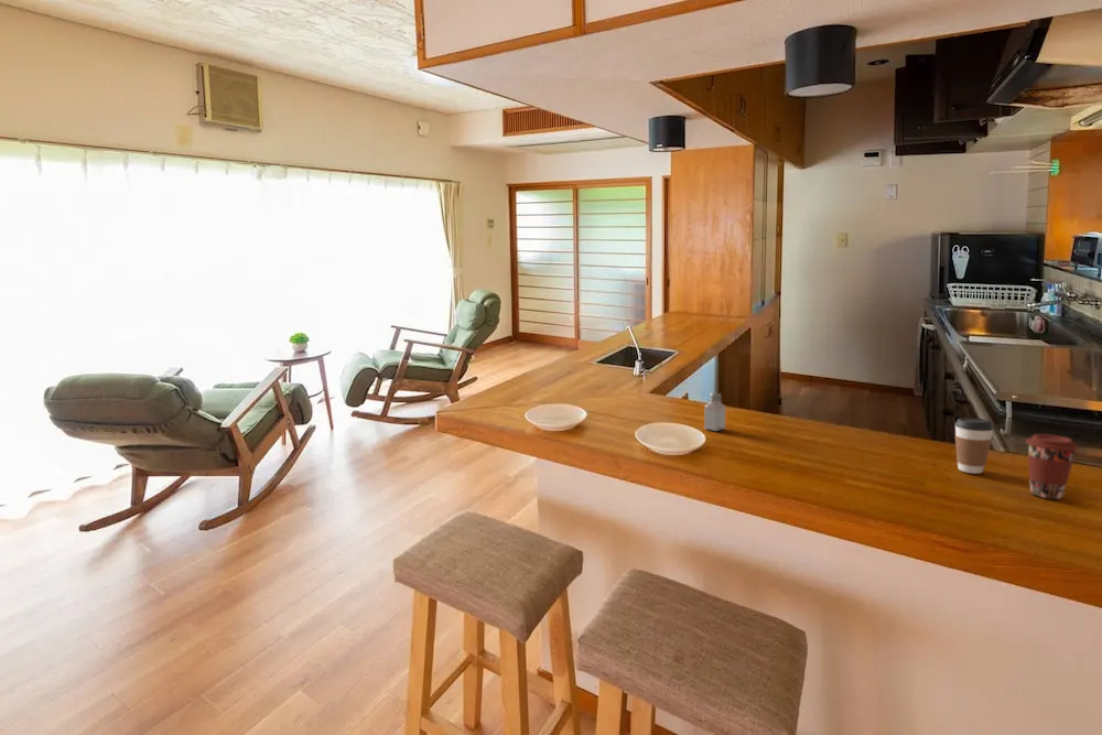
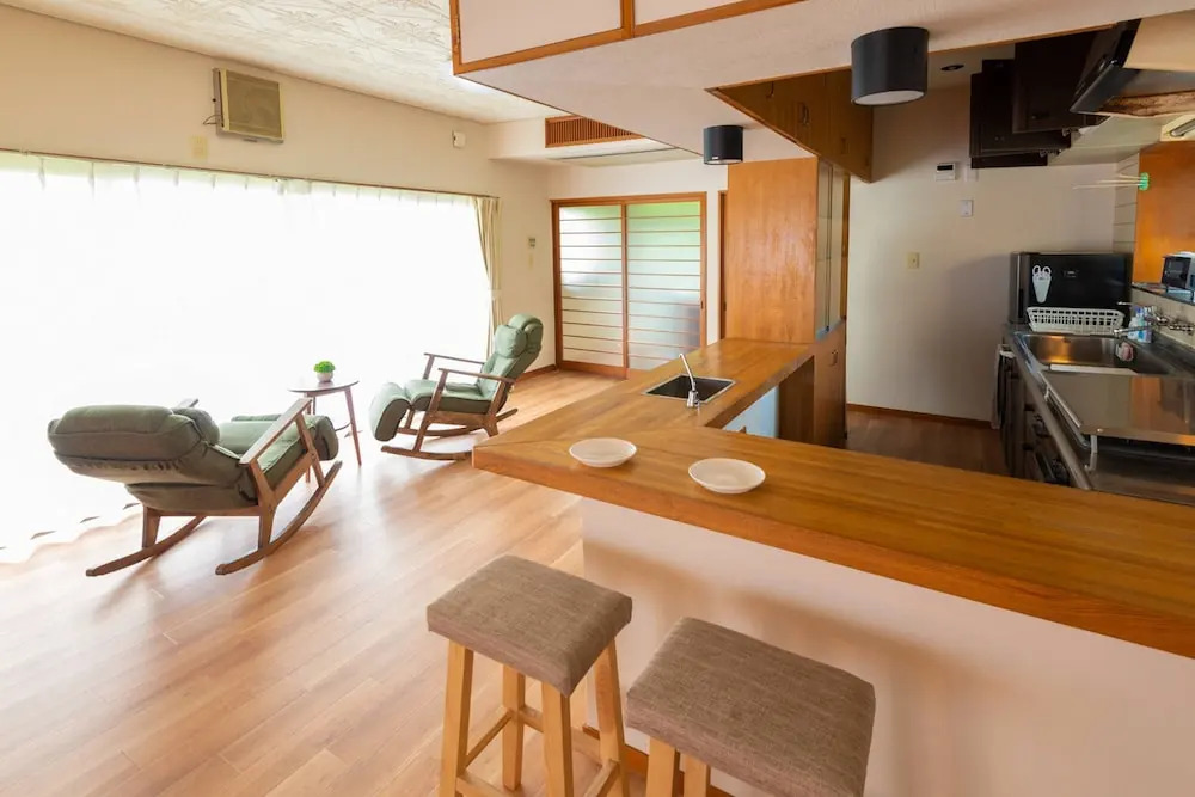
- coffee cup [953,417,995,475]
- coffee cup [1025,433,1080,500]
- saltshaker [703,392,726,432]
